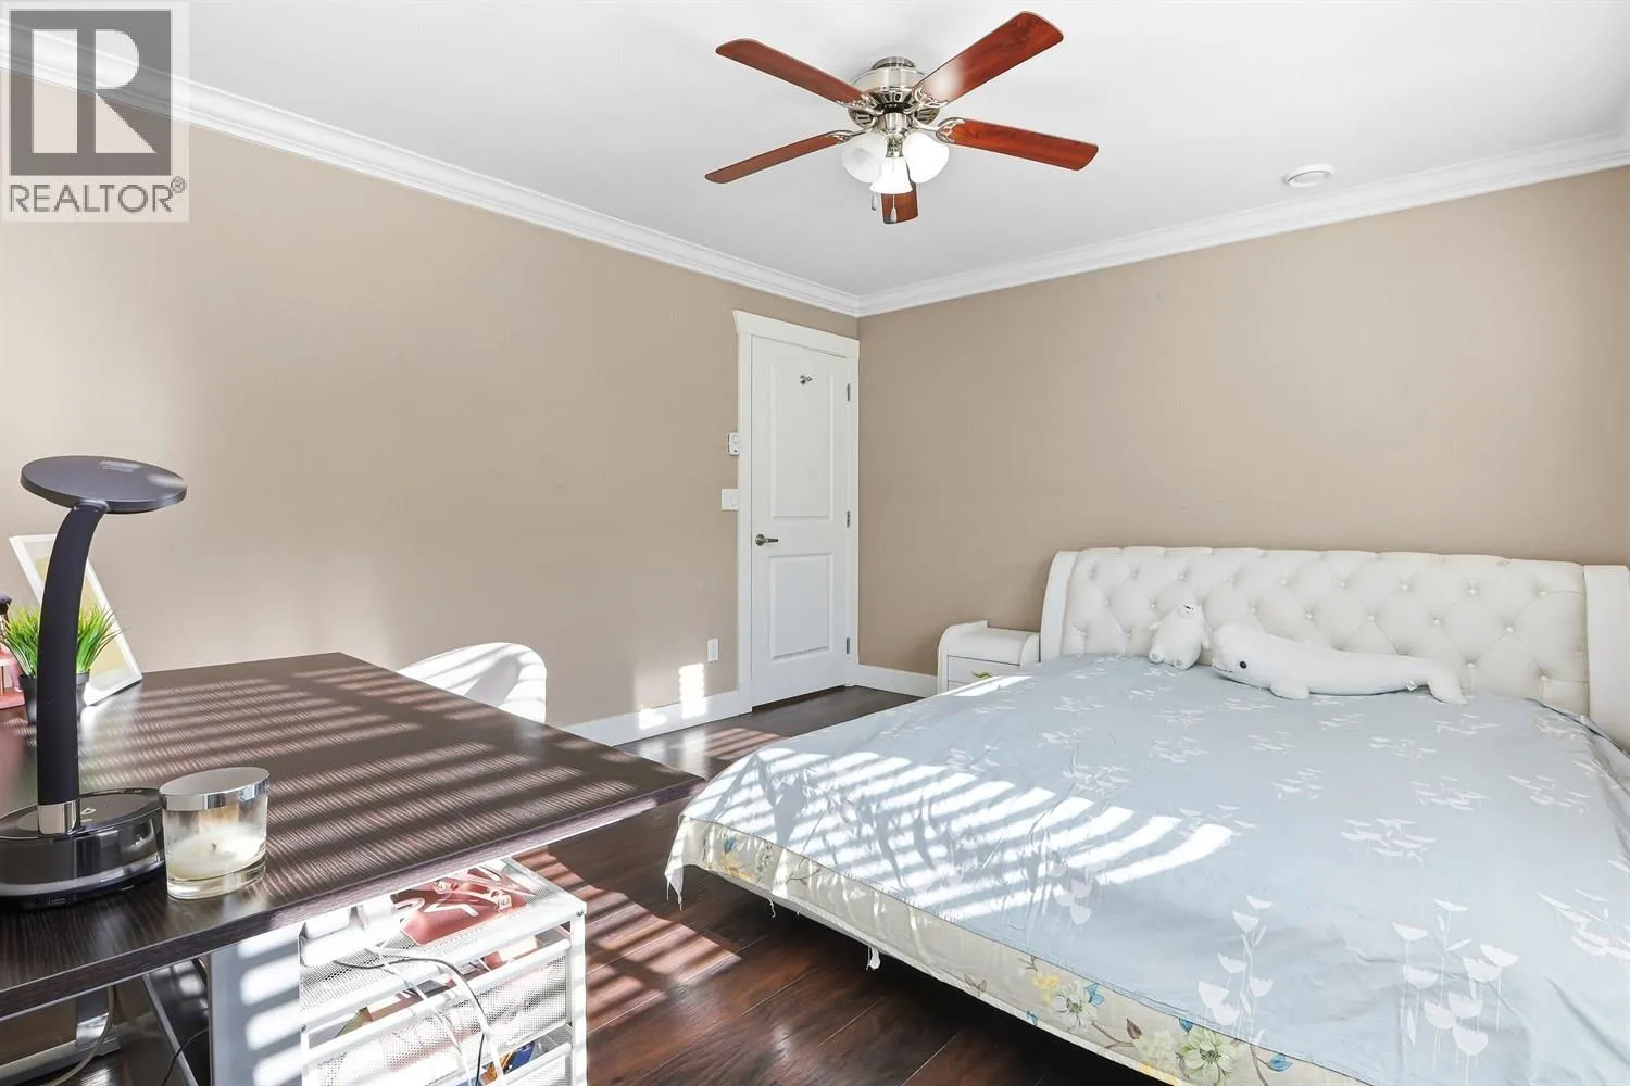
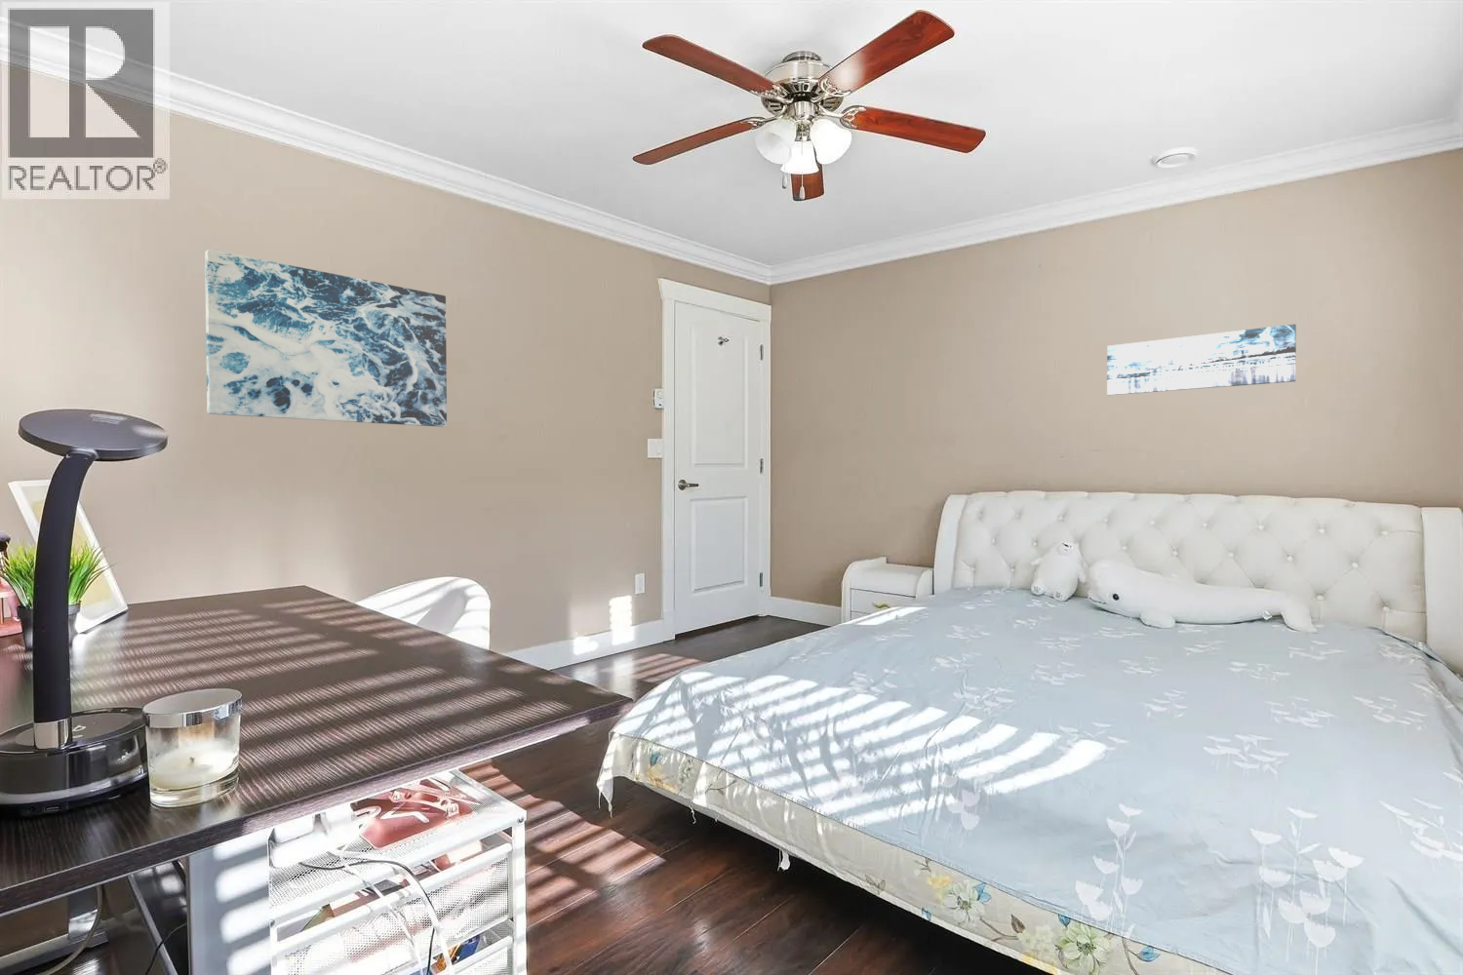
+ wall art [1106,323,1298,396]
+ wall art [204,248,447,428]
